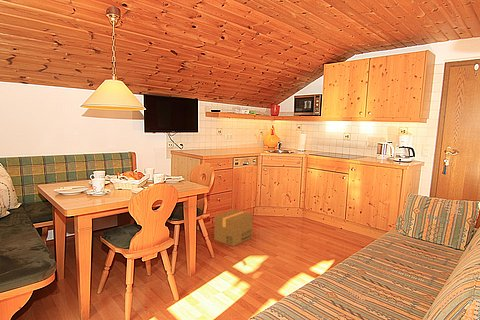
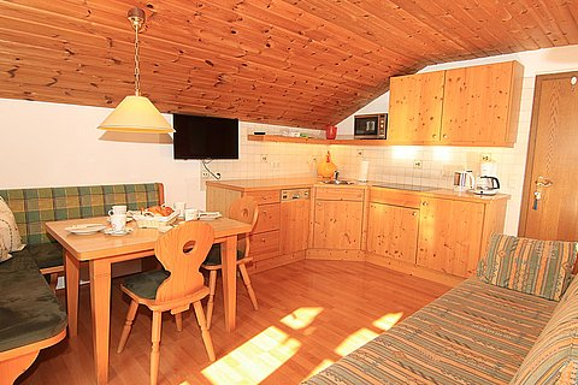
- cardboard box [213,209,254,247]
